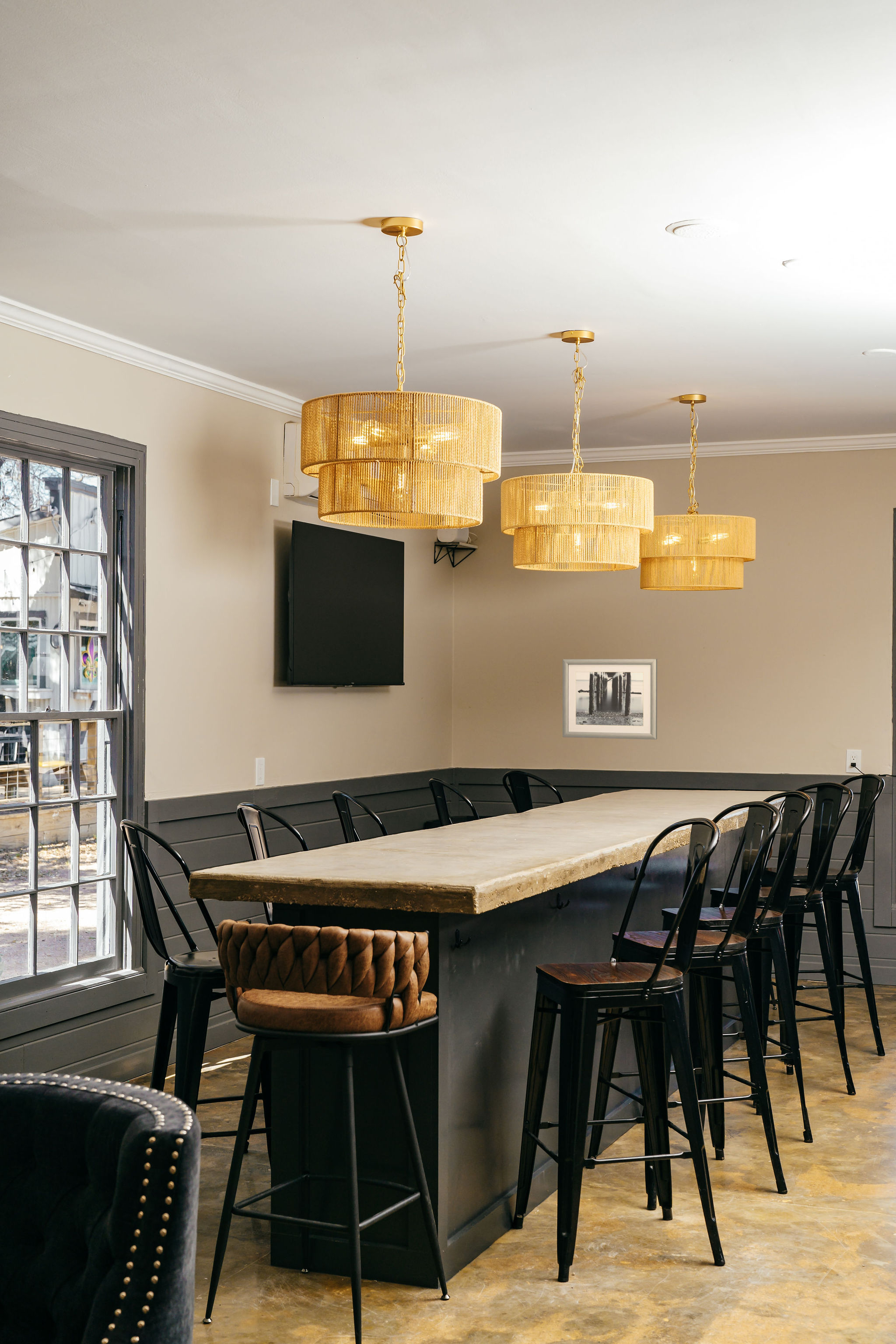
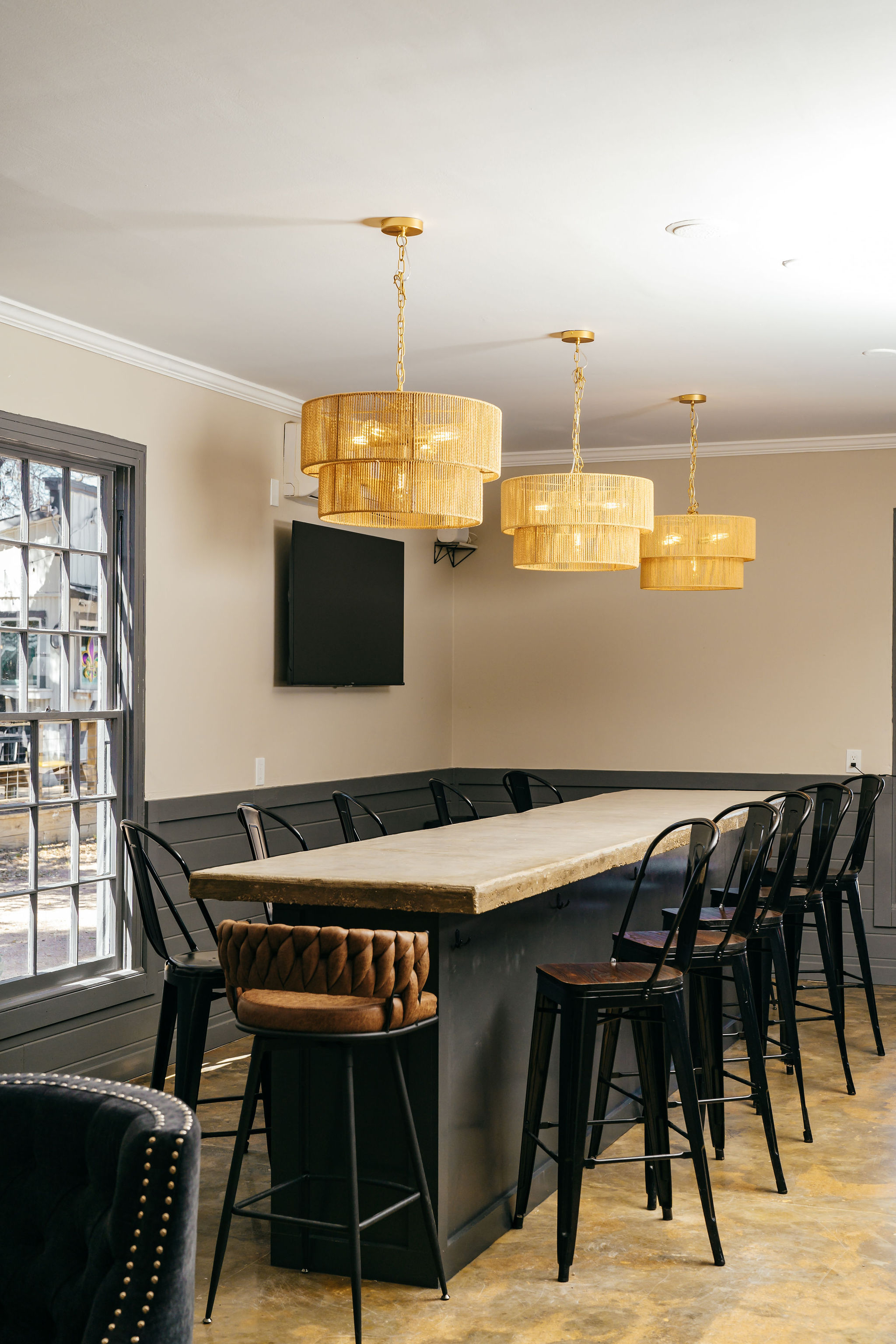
- wall art [562,658,658,740]
